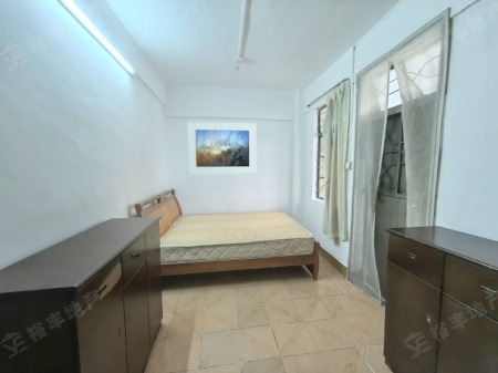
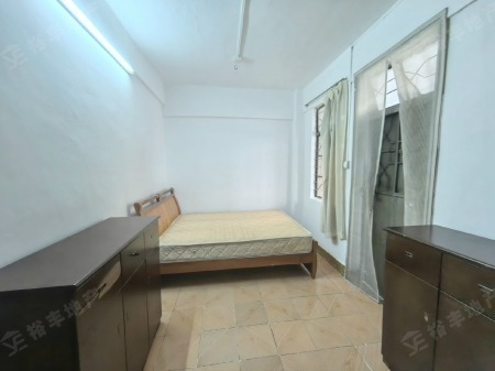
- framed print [187,121,258,175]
